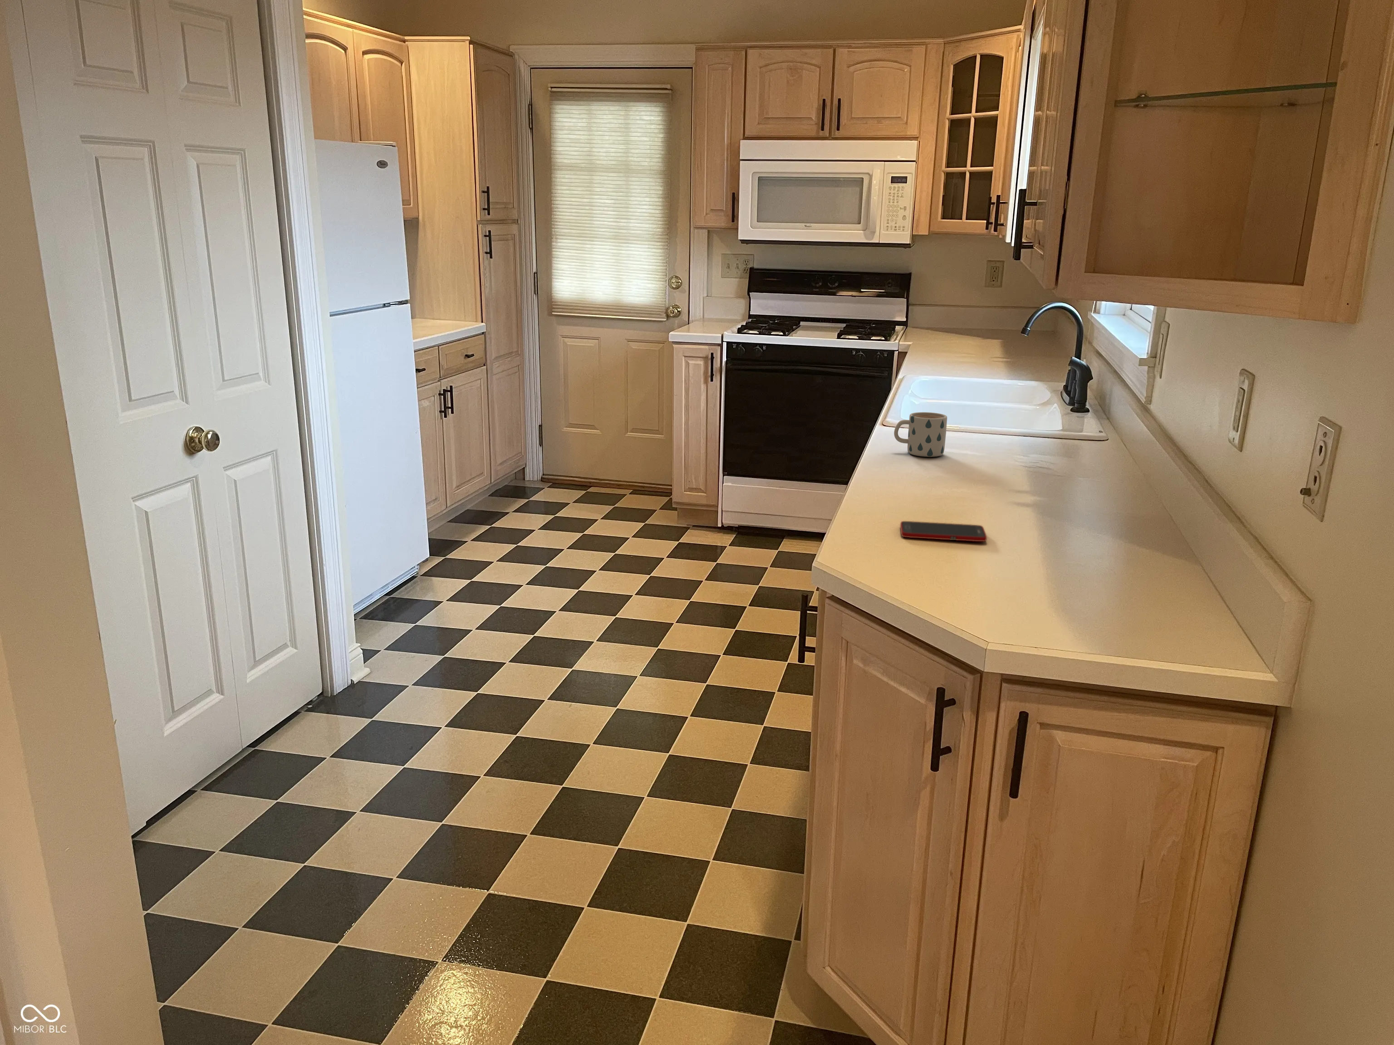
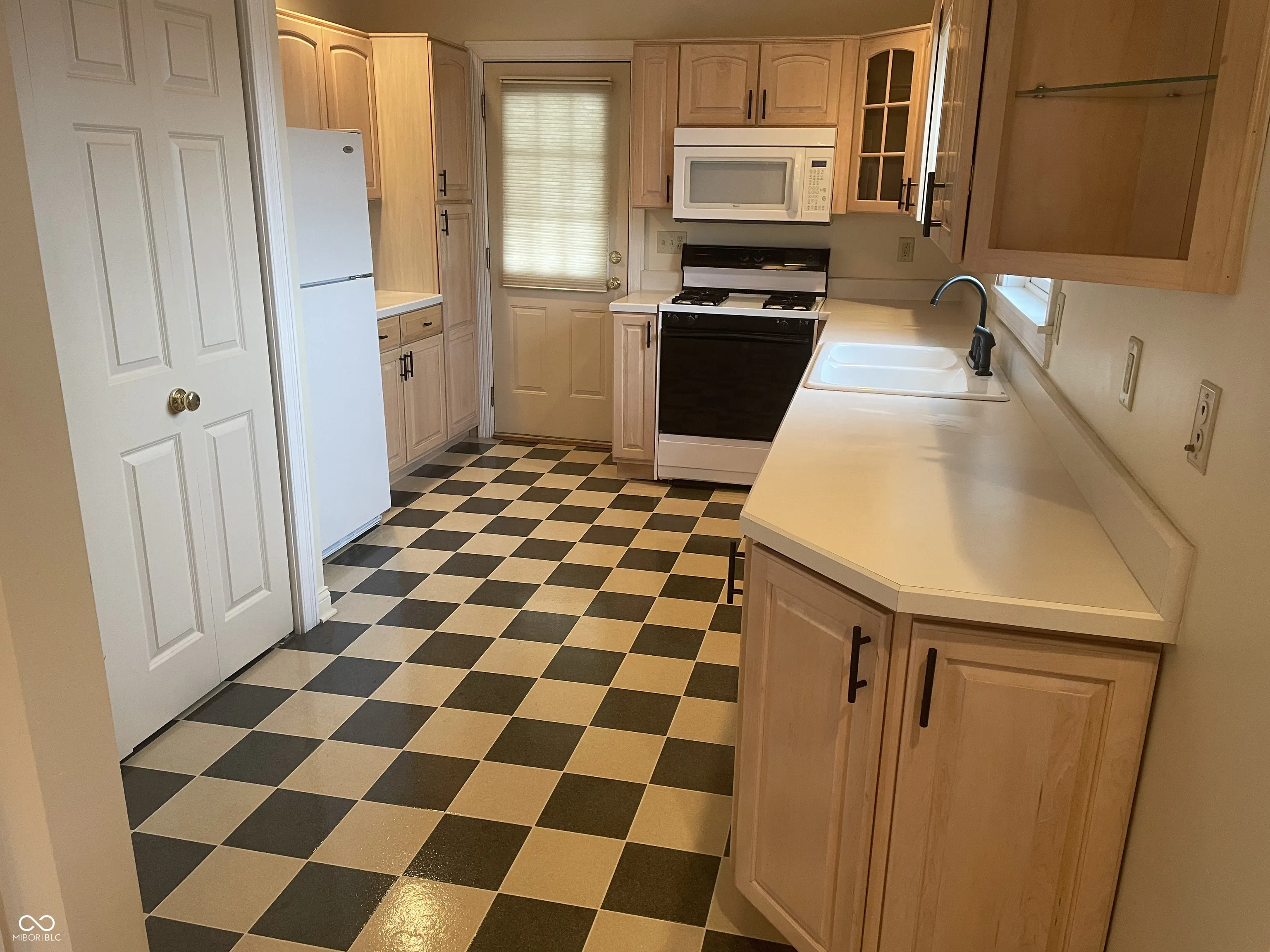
- mug [893,412,947,458]
- cell phone [900,520,988,542]
